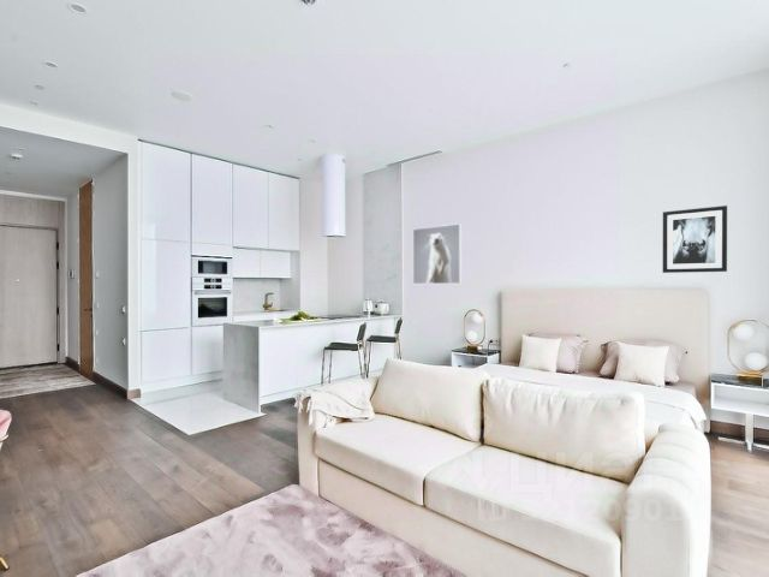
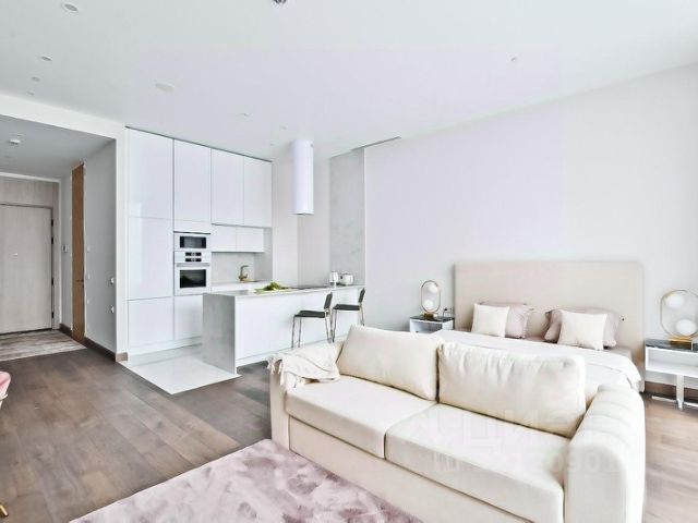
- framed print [412,222,463,285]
- wall art [662,204,728,274]
